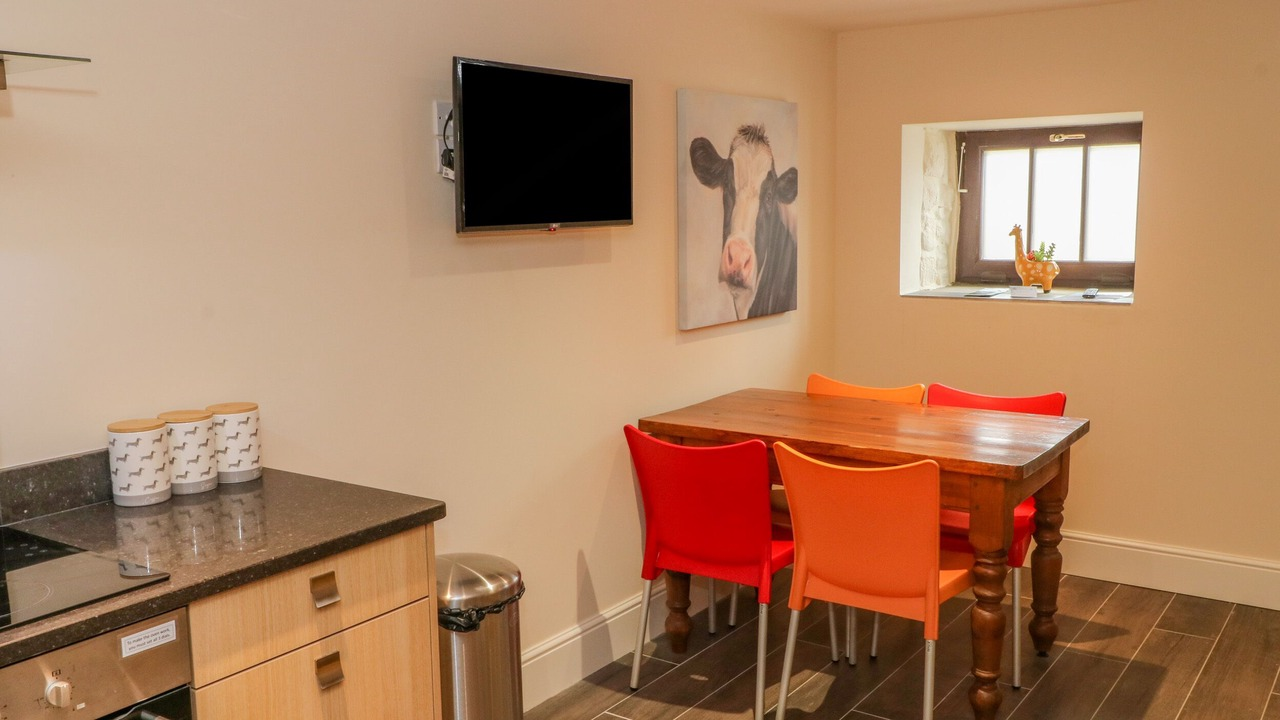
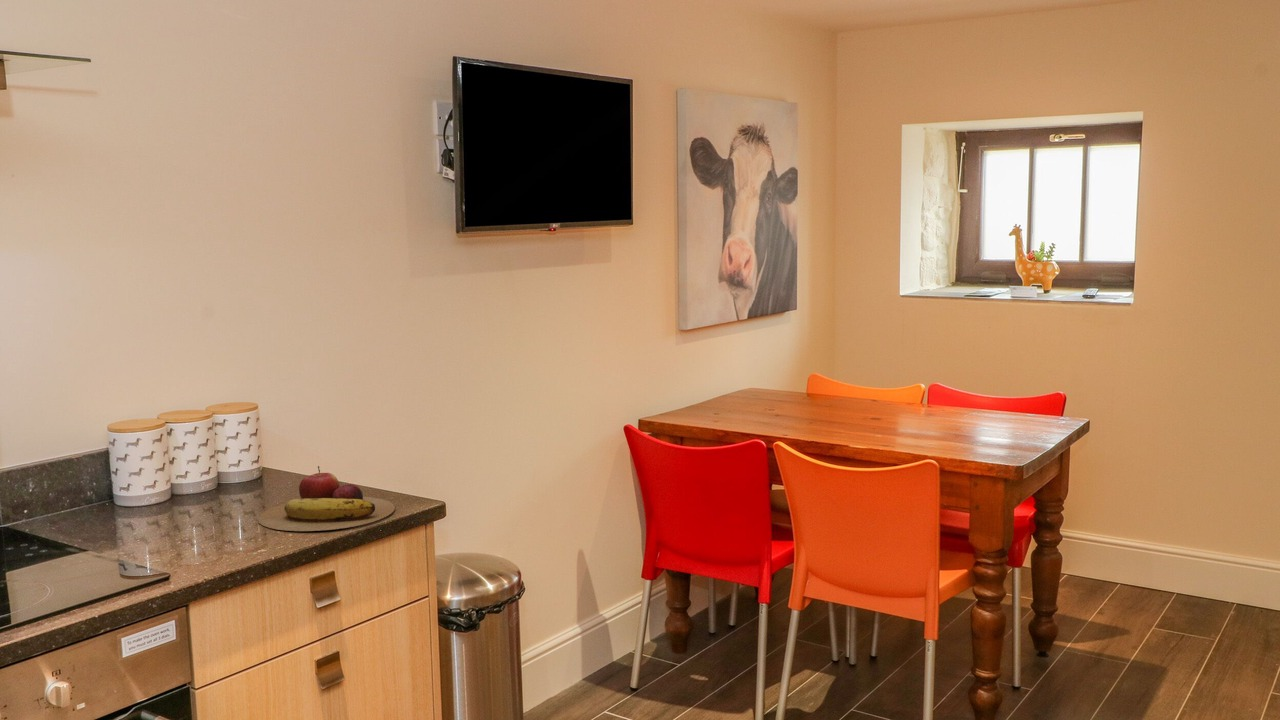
+ fruit [257,465,396,532]
